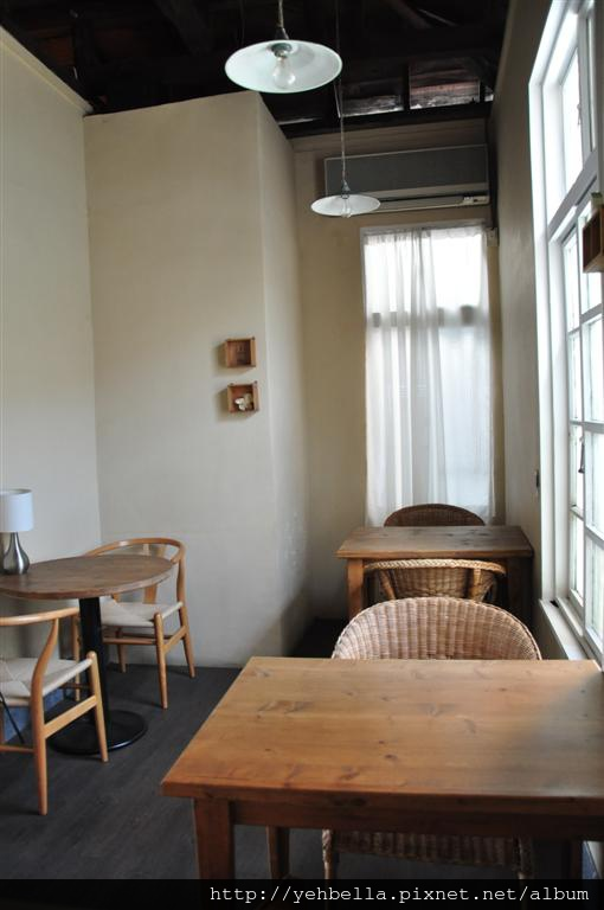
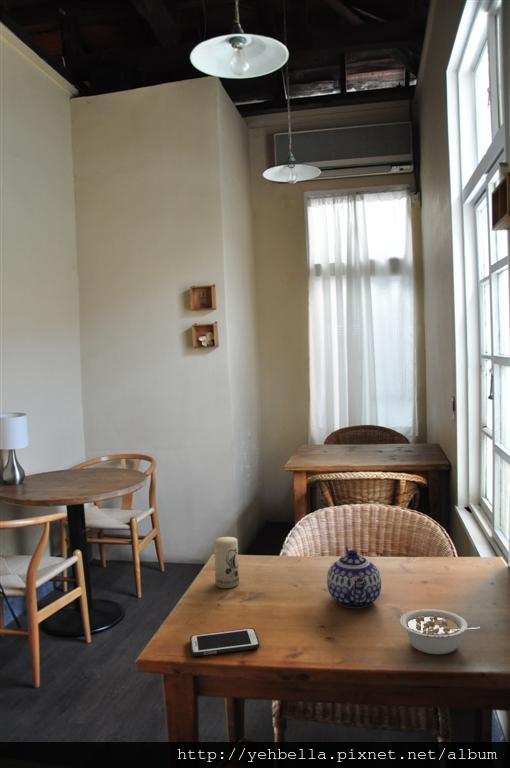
+ cell phone [189,627,261,657]
+ candle [213,536,240,589]
+ teapot [326,545,382,609]
+ legume [399,608,481,655]
